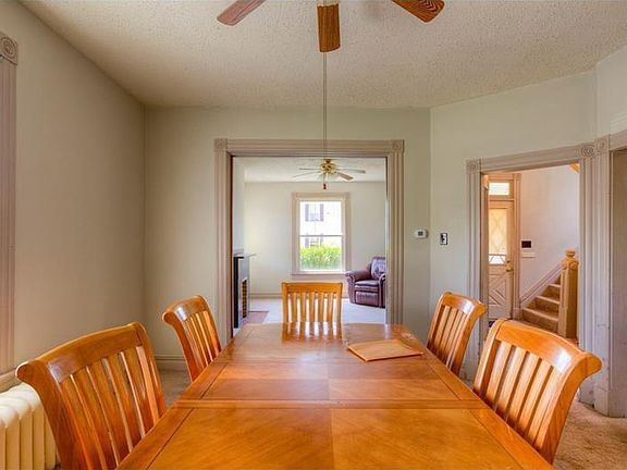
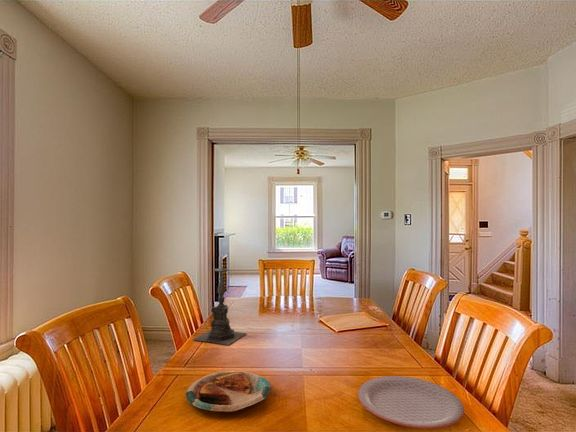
+ plate [357,375,465,430]
+ candle holder [191,257,248,346]
+ plate [185,370,272,413]
